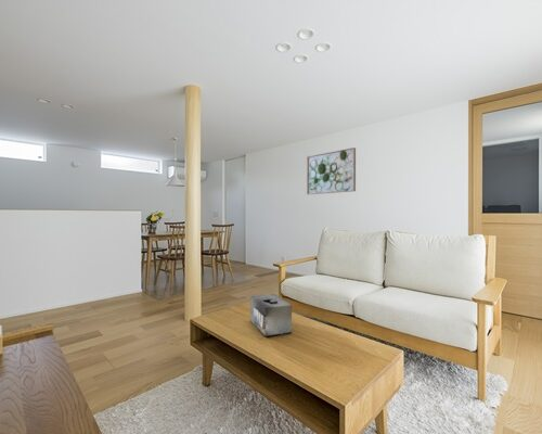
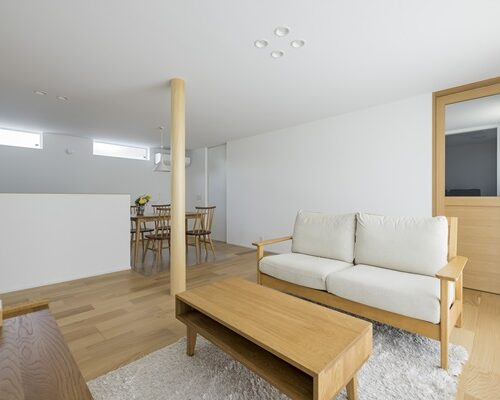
- tissue box [249,293,293,337]
- wall art [306,146,357,195]
